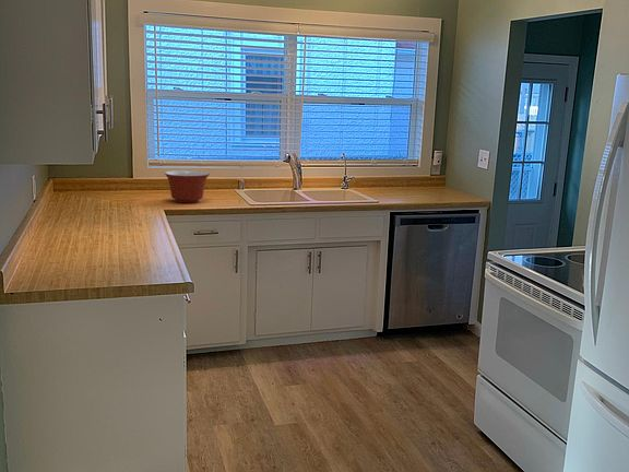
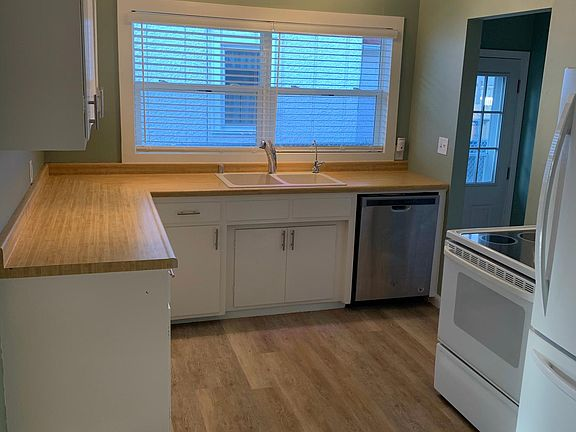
- mixing bowl [164,169,211,204]
